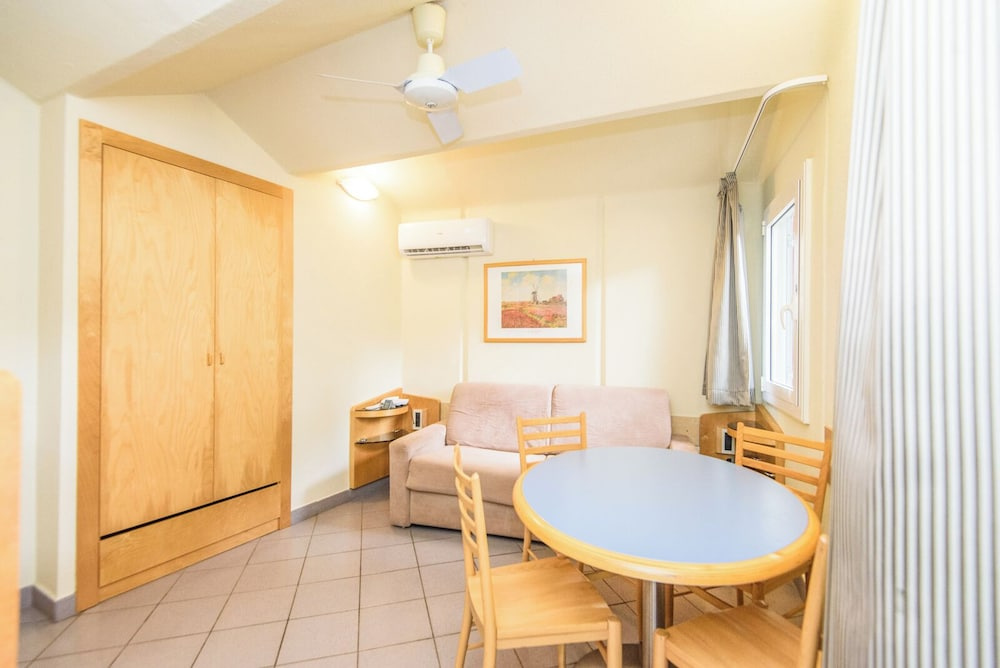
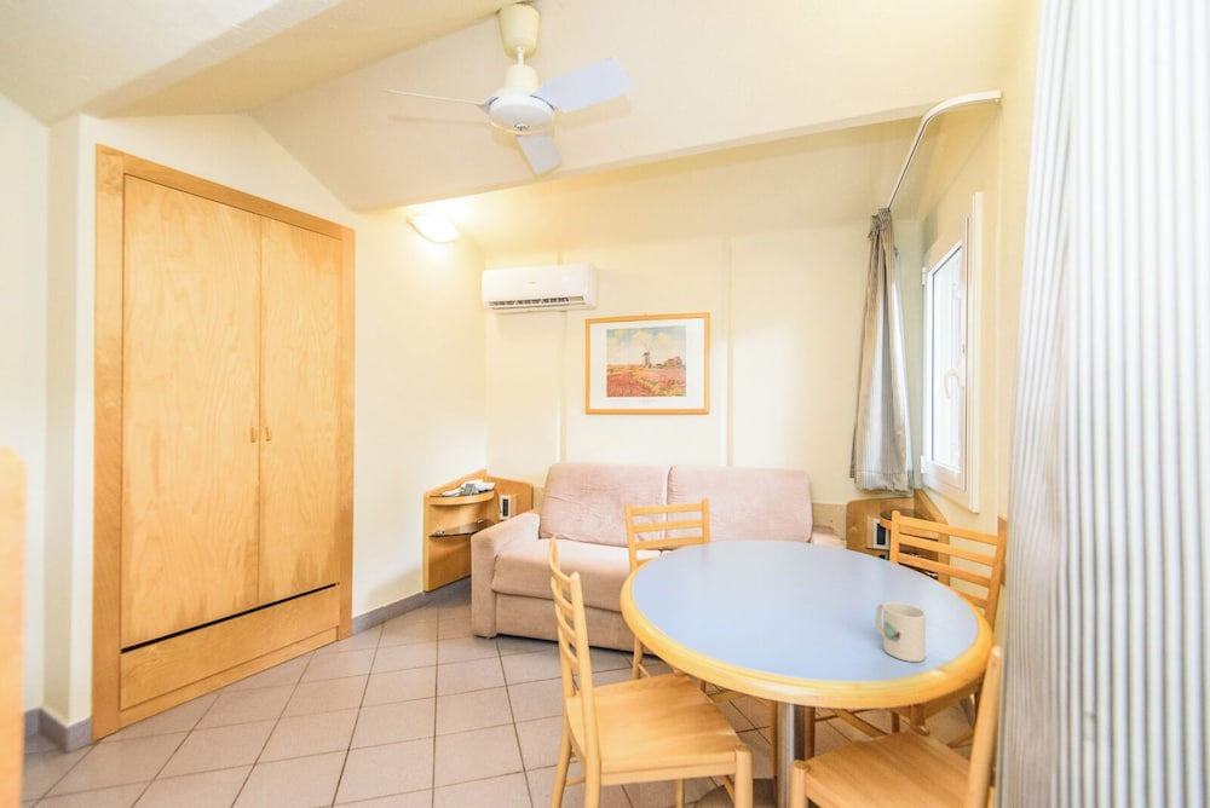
+ mug [875,601,927,663]
